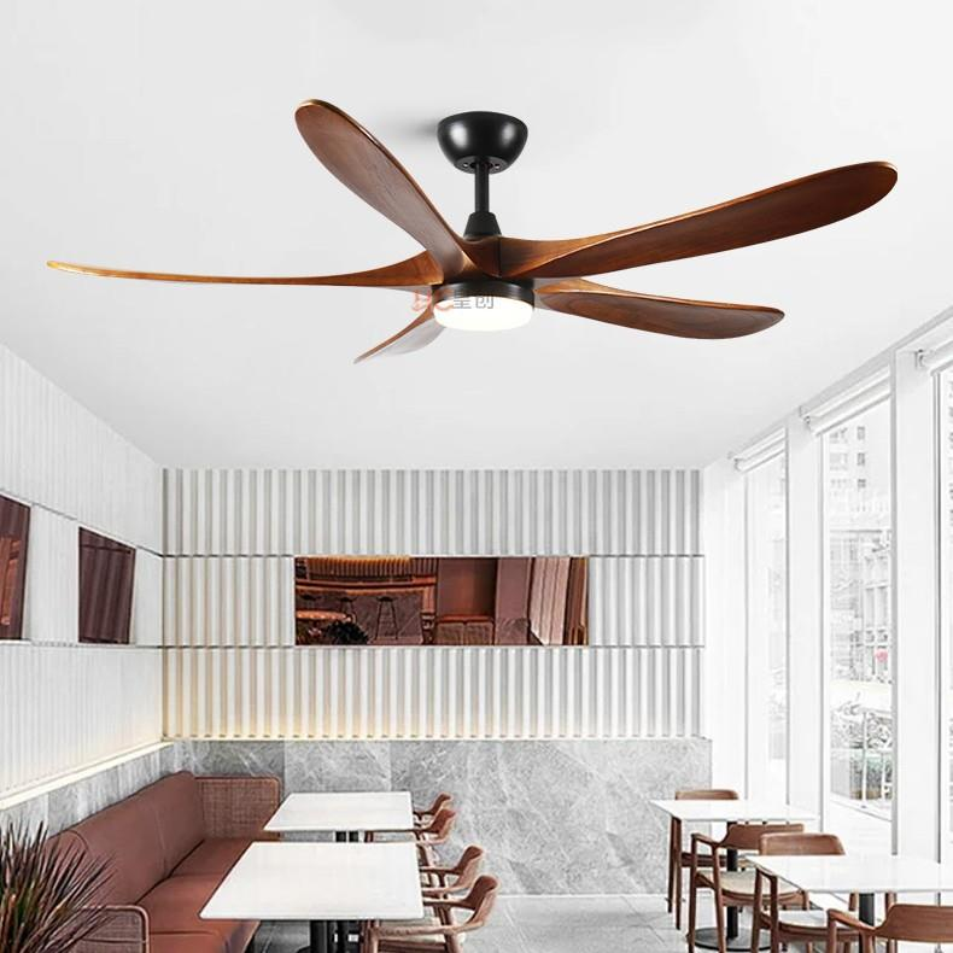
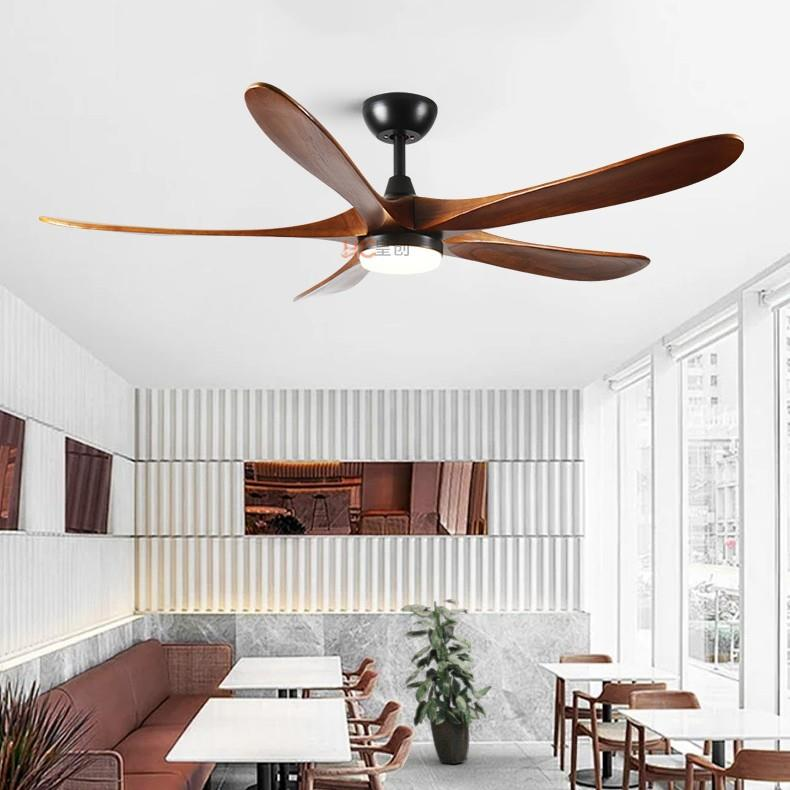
+ indoor plant [400,598,493,765]
